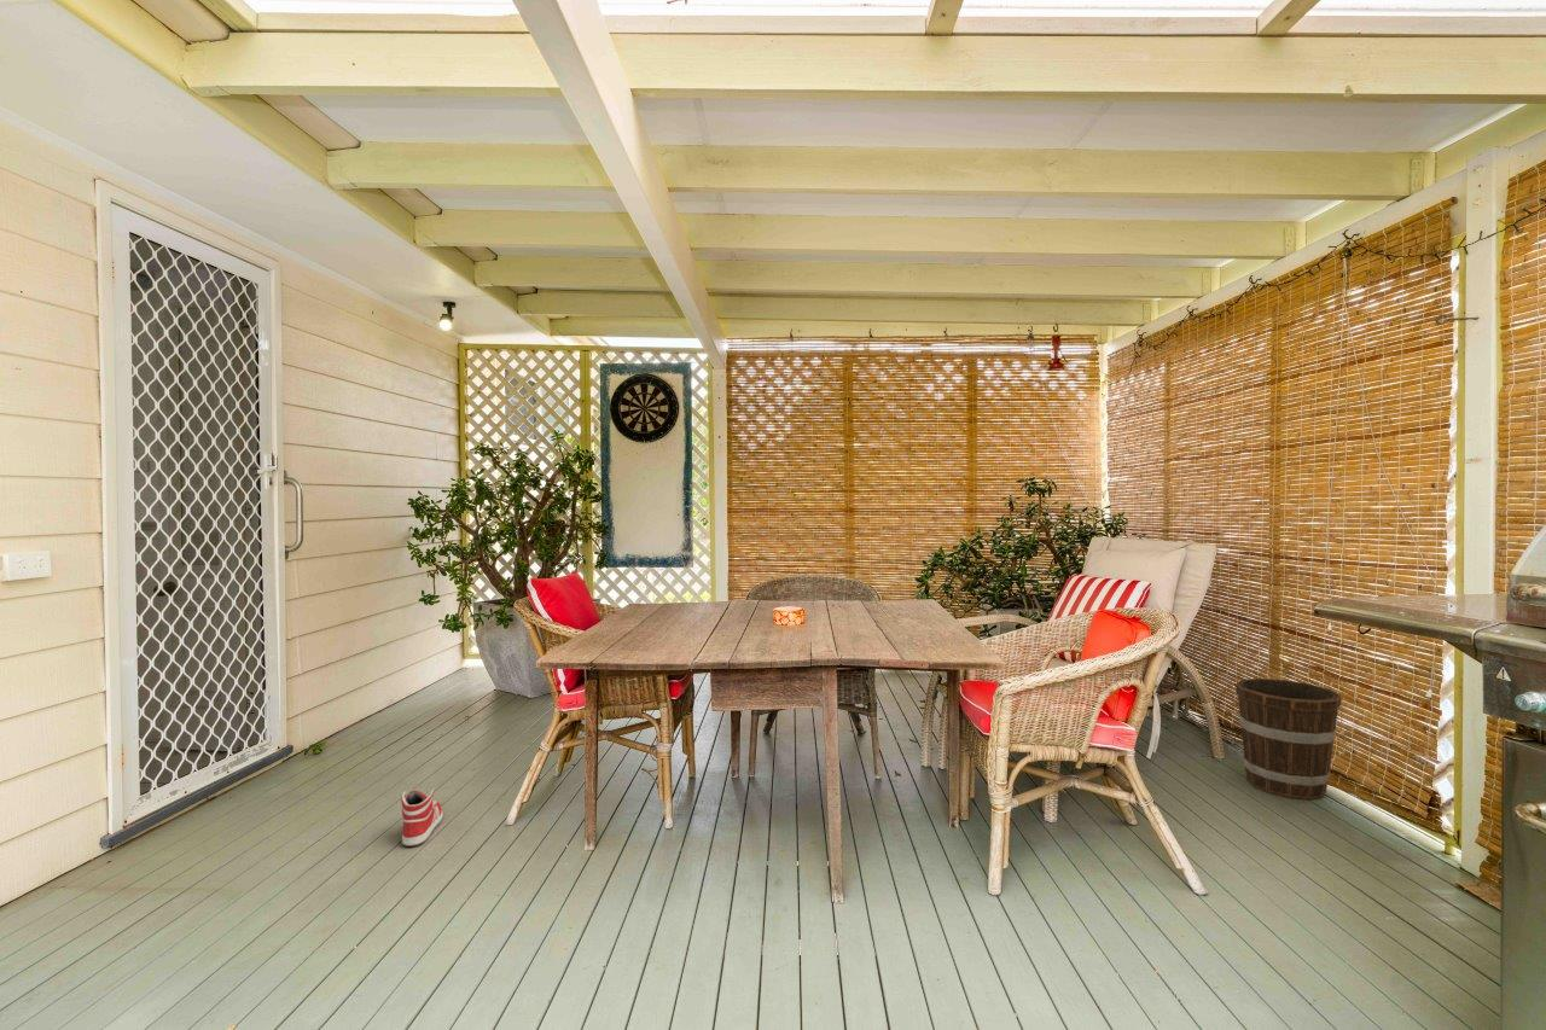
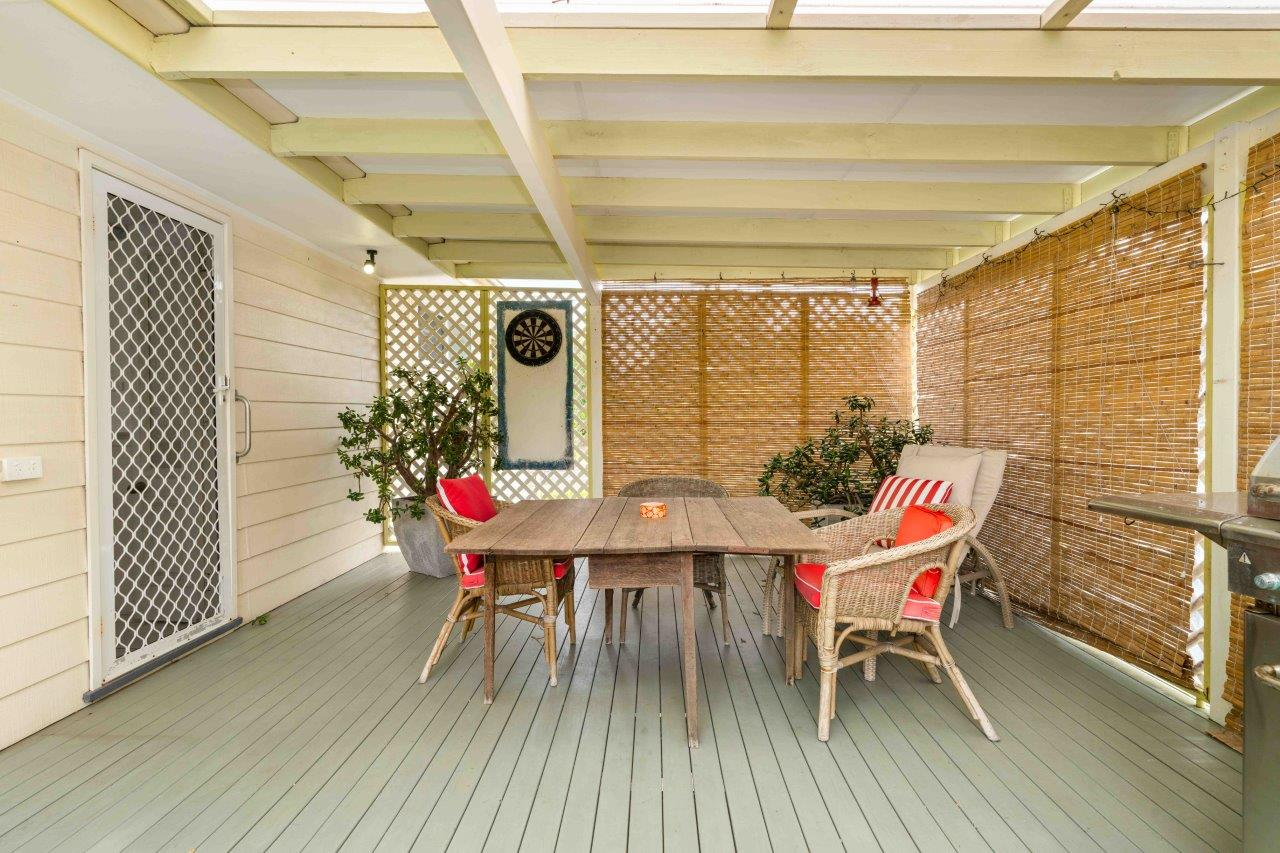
- sneaker [400,788,443,848]
- bucket [1234,677,1343,801]
